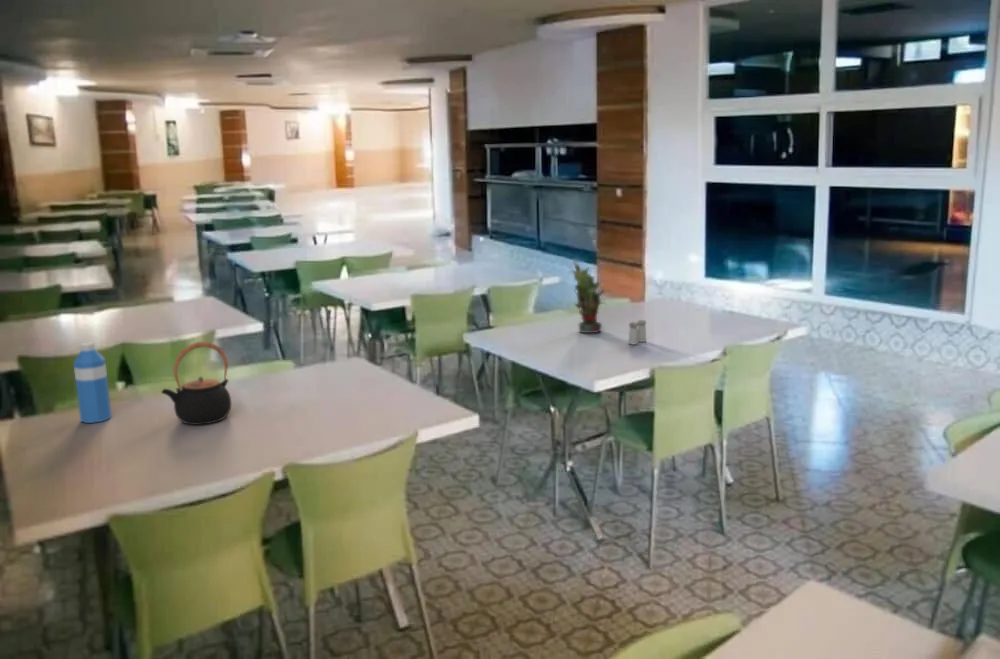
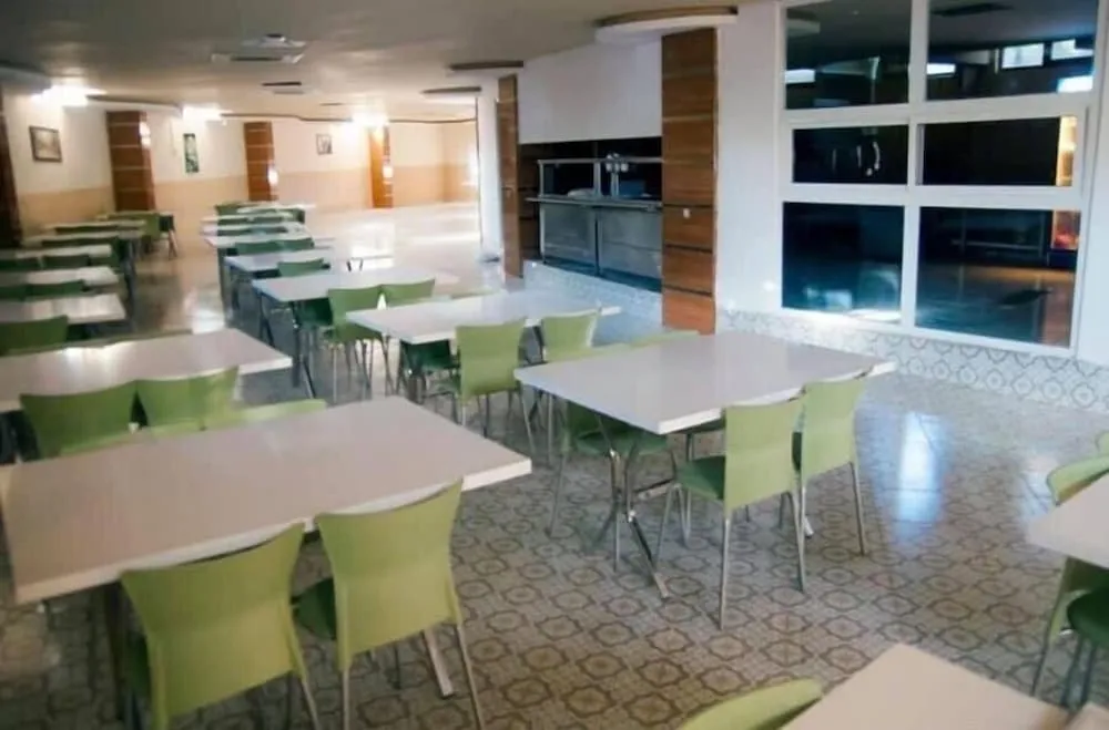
- potted plant [571,261,613,334]
- salt and pepper shaker [628,319,647,346]
- teapot [160,341,232,426]
- water bottle [73,341,113,424]
